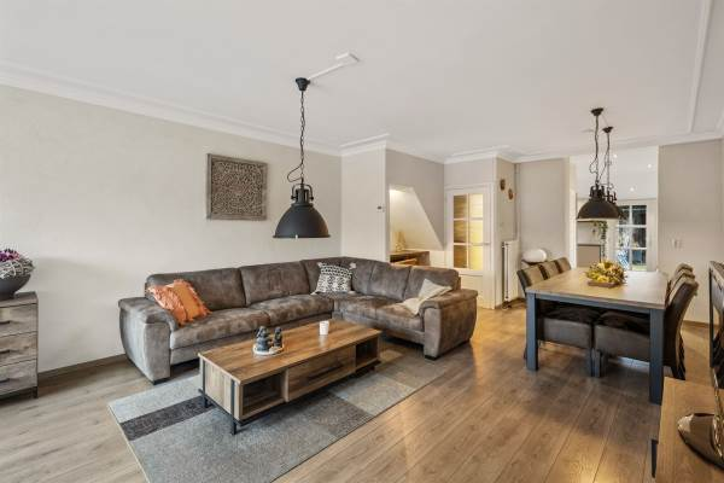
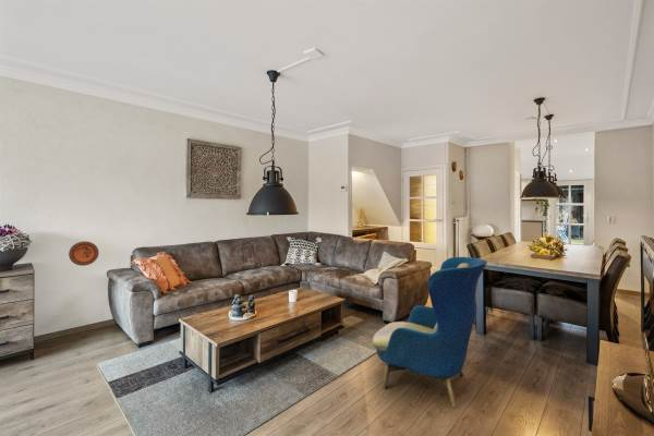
+ decorative plate [68,241,100,267]
+ armchair [372,256,487,408]
